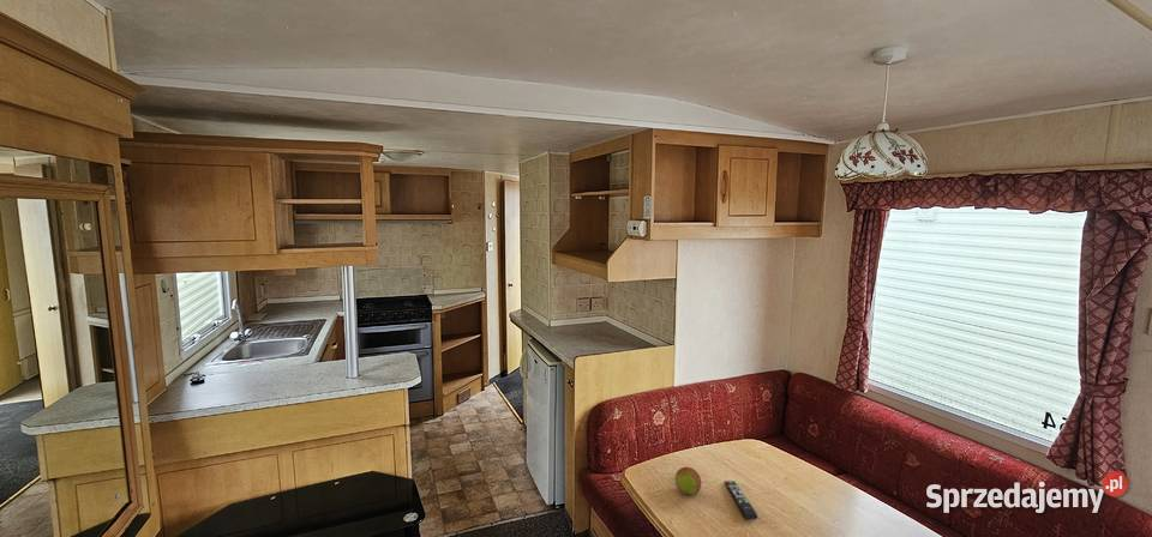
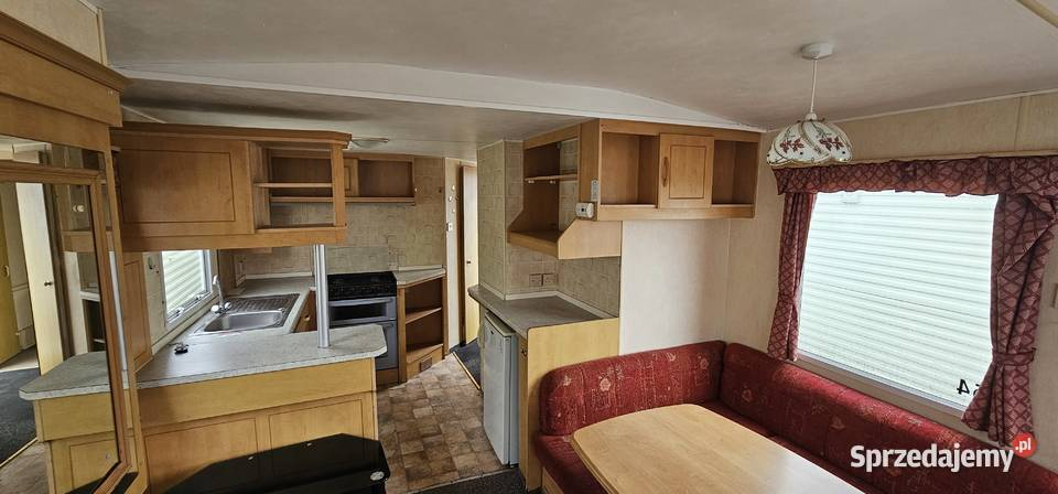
- fruit [674,466,702,497]
- remote control [724,479,758,520]
